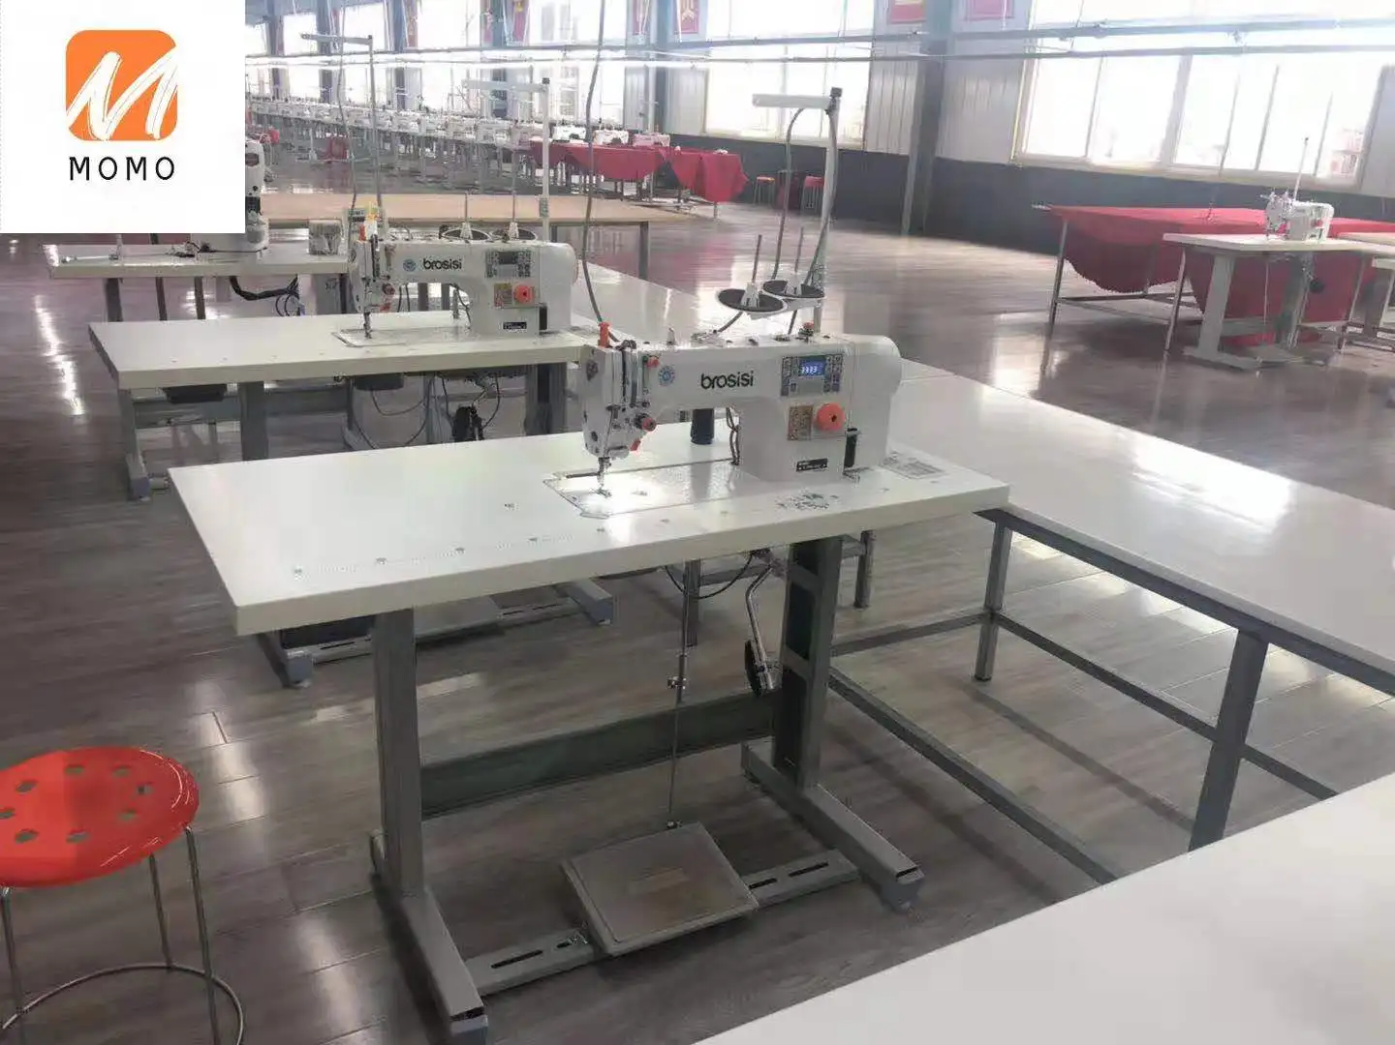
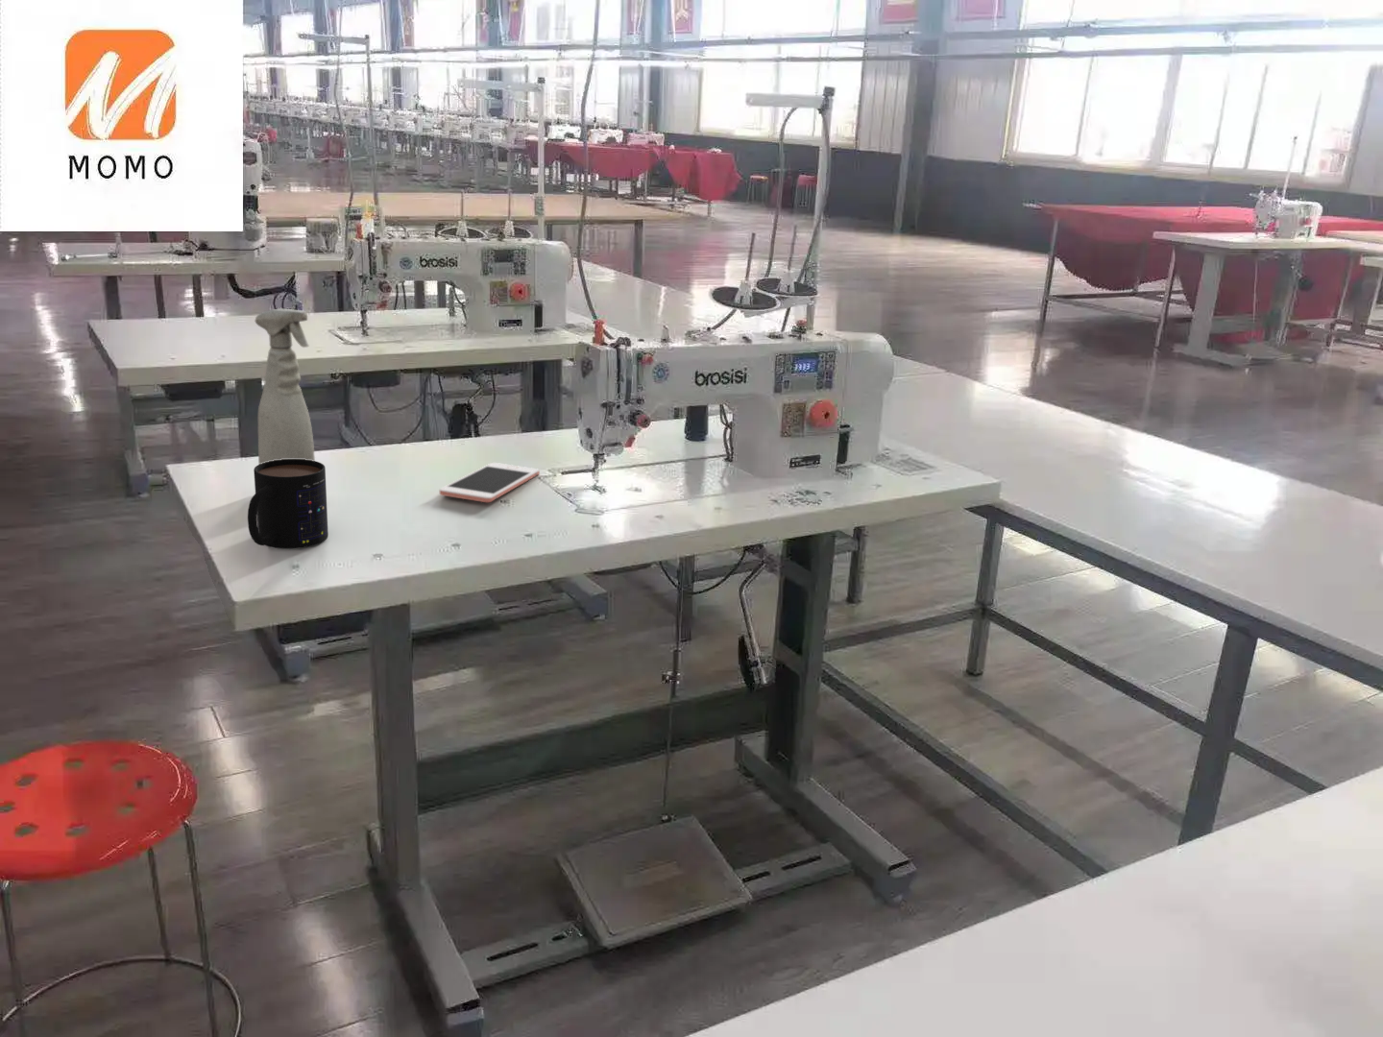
+ mug [247,459,330,549]
+ spray bottle [254,308,316,465]
+ cell phone [439,462,541,503]
